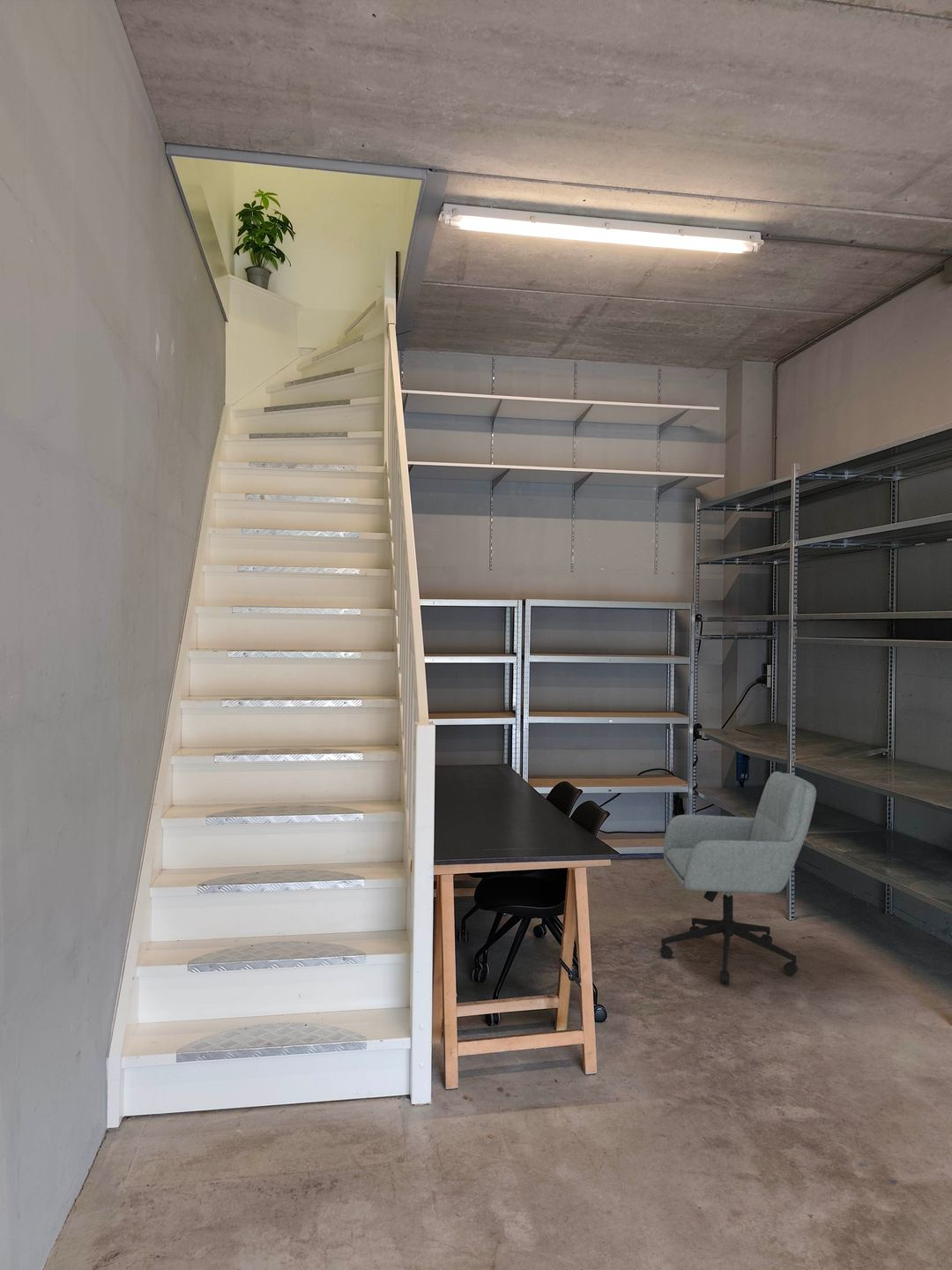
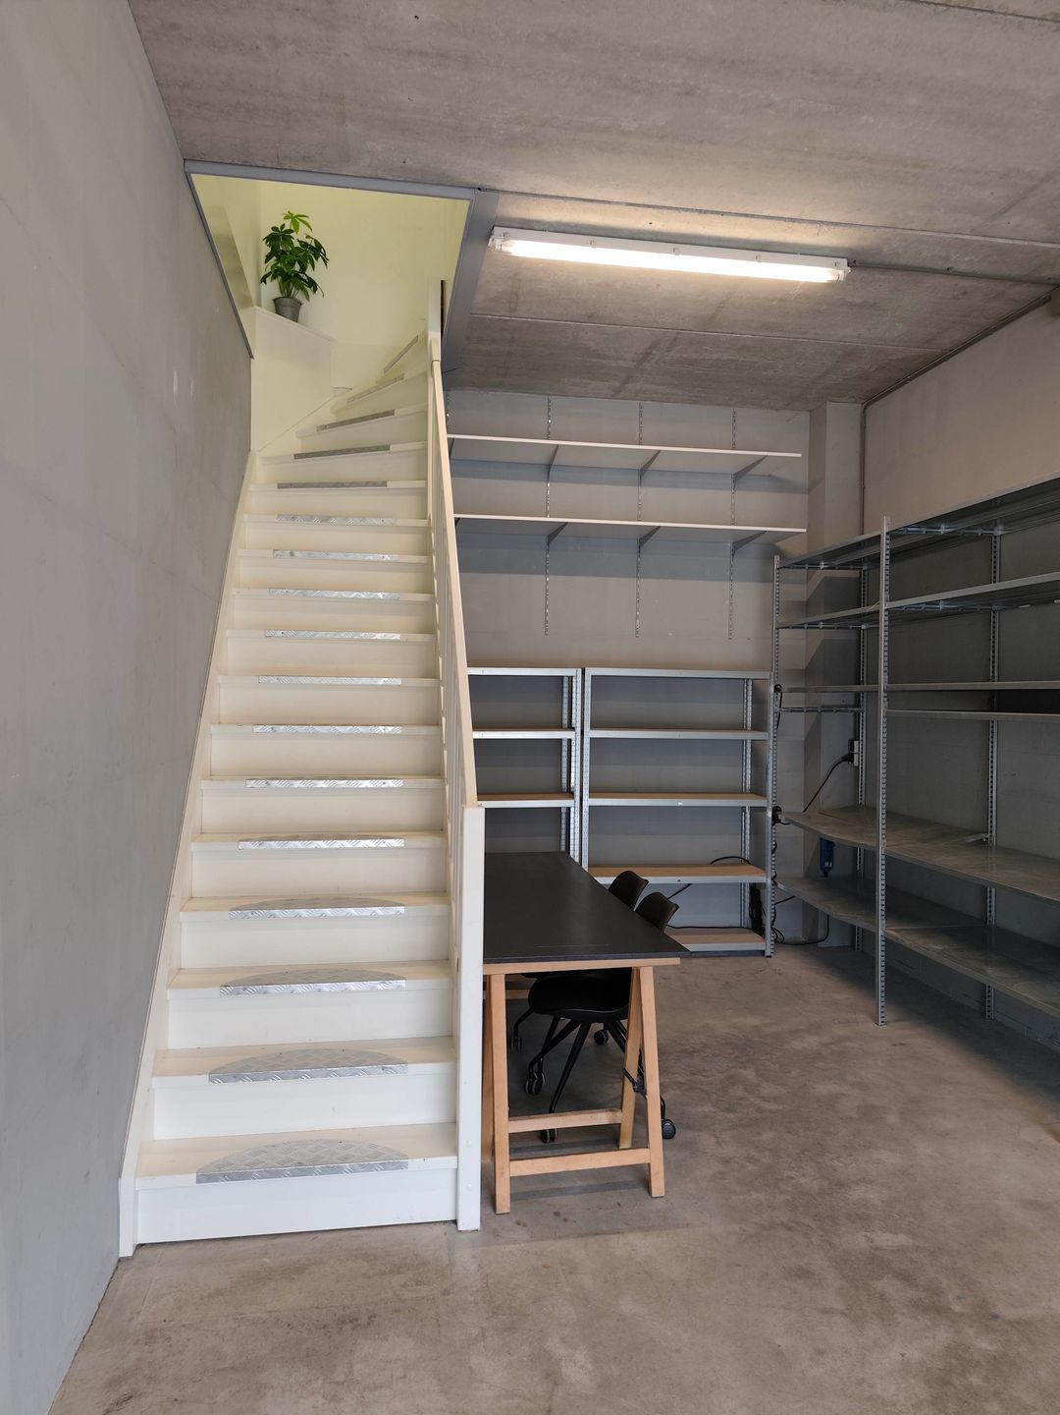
- office chair [659,771,817,985]
